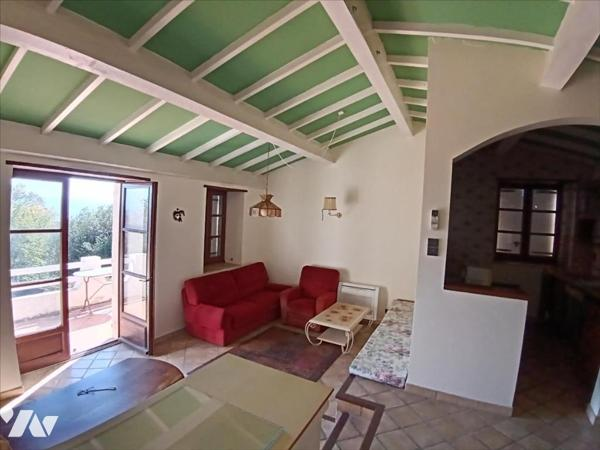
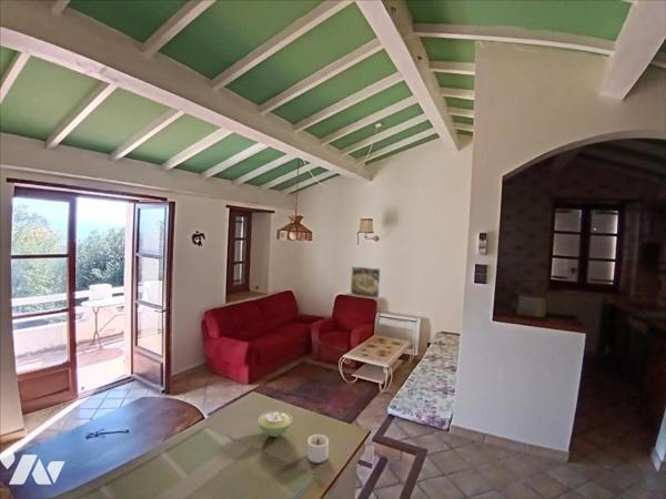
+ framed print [350,265,382,299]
+ sugar bowl [258,410,293,438]
+ candle [306,434,330,464]
